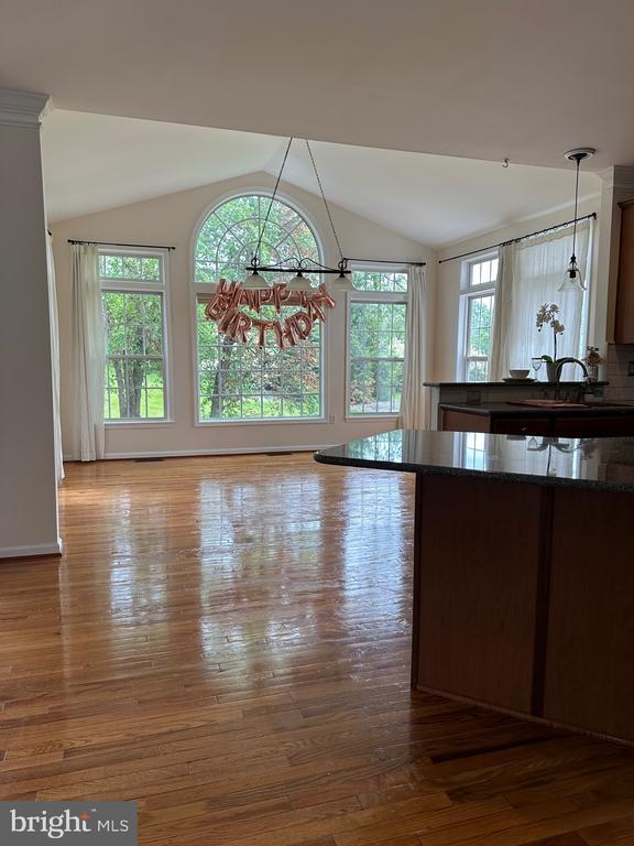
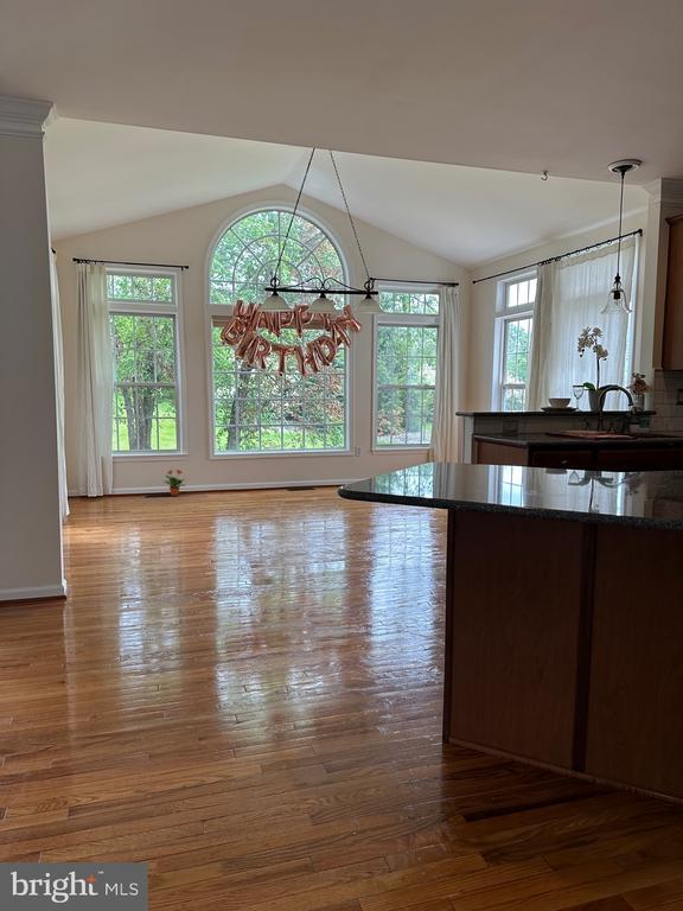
+ potted plant [164,469,186,497]
